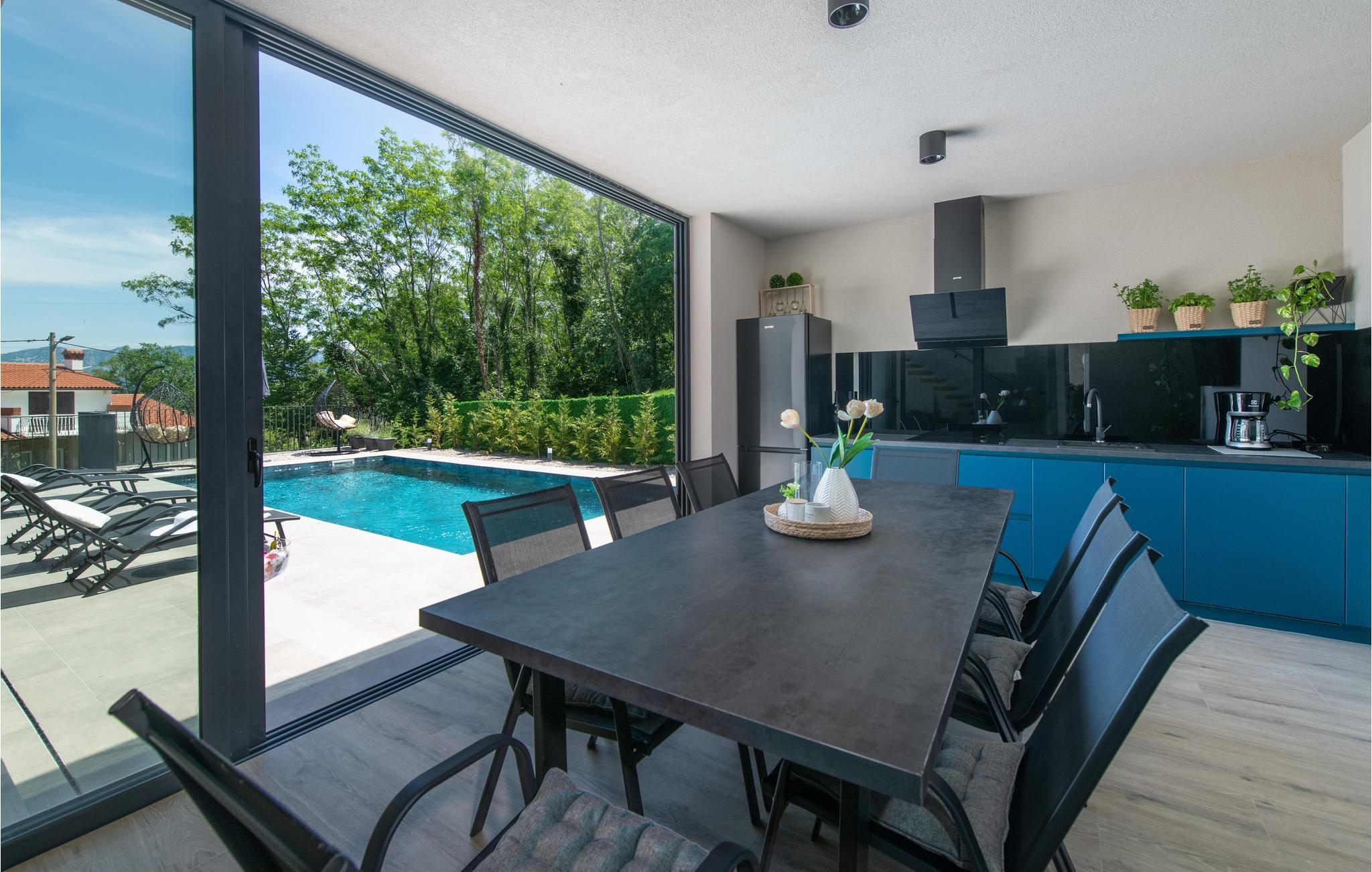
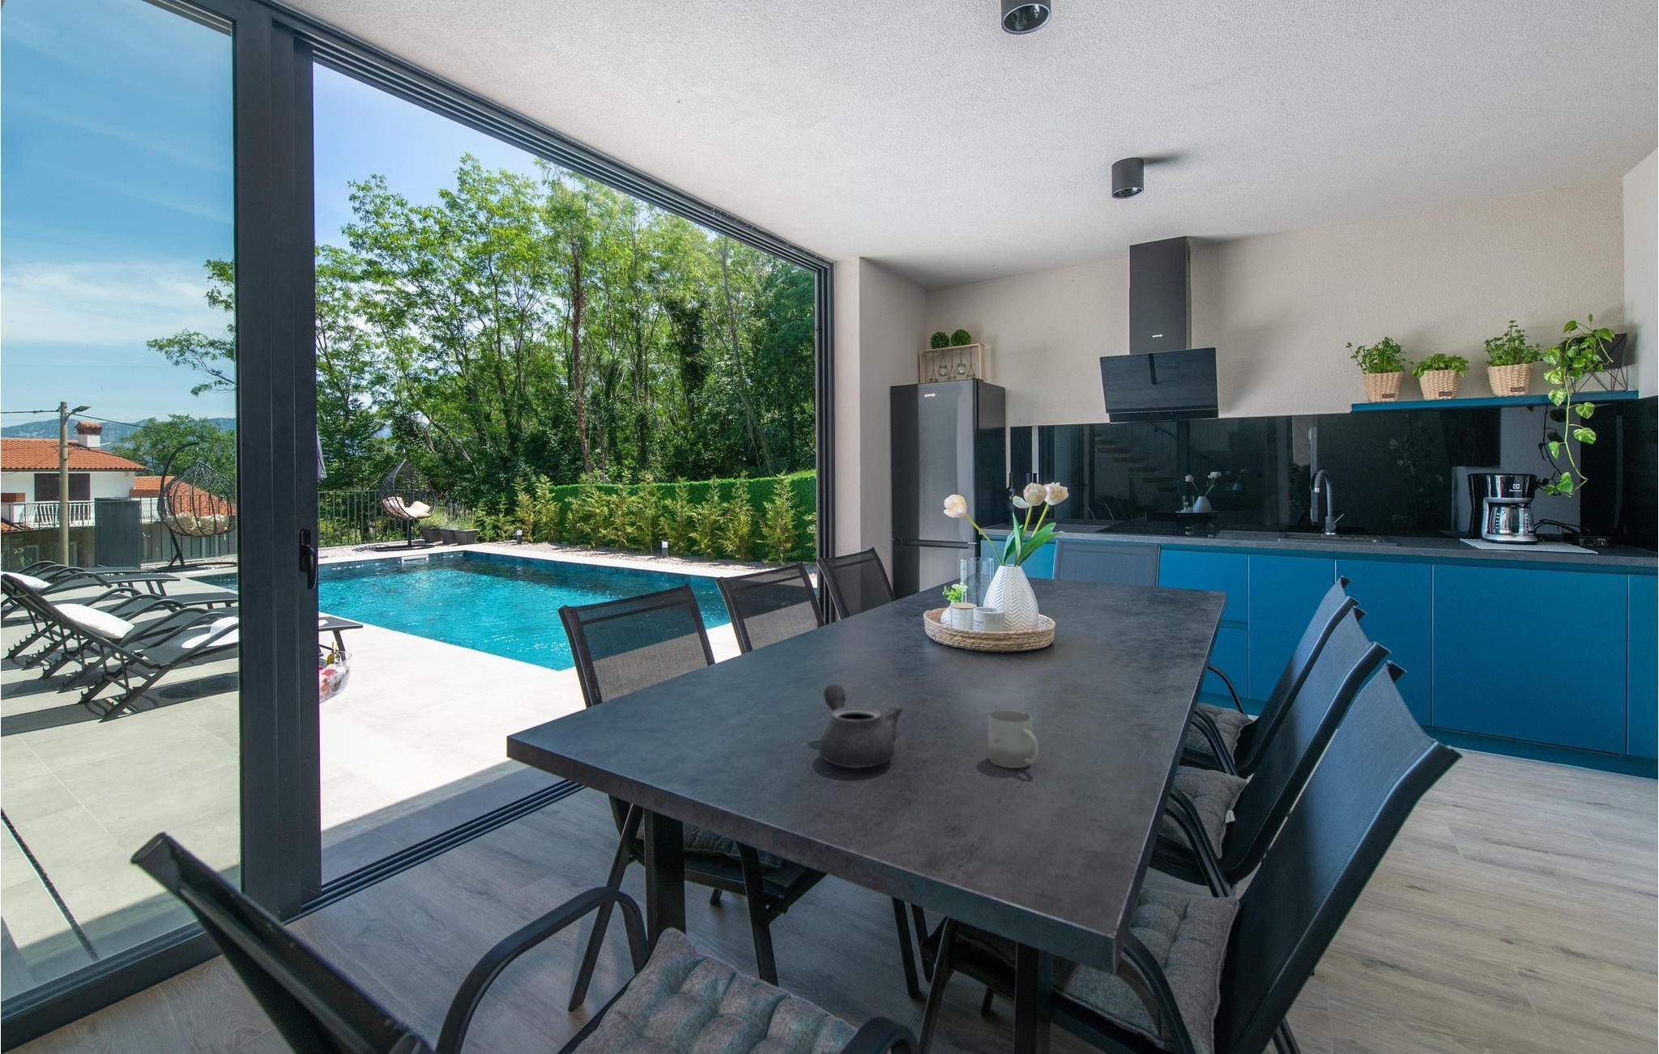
+ cup [988,710,1040,769]
+ teapot [819,683,903,769]
